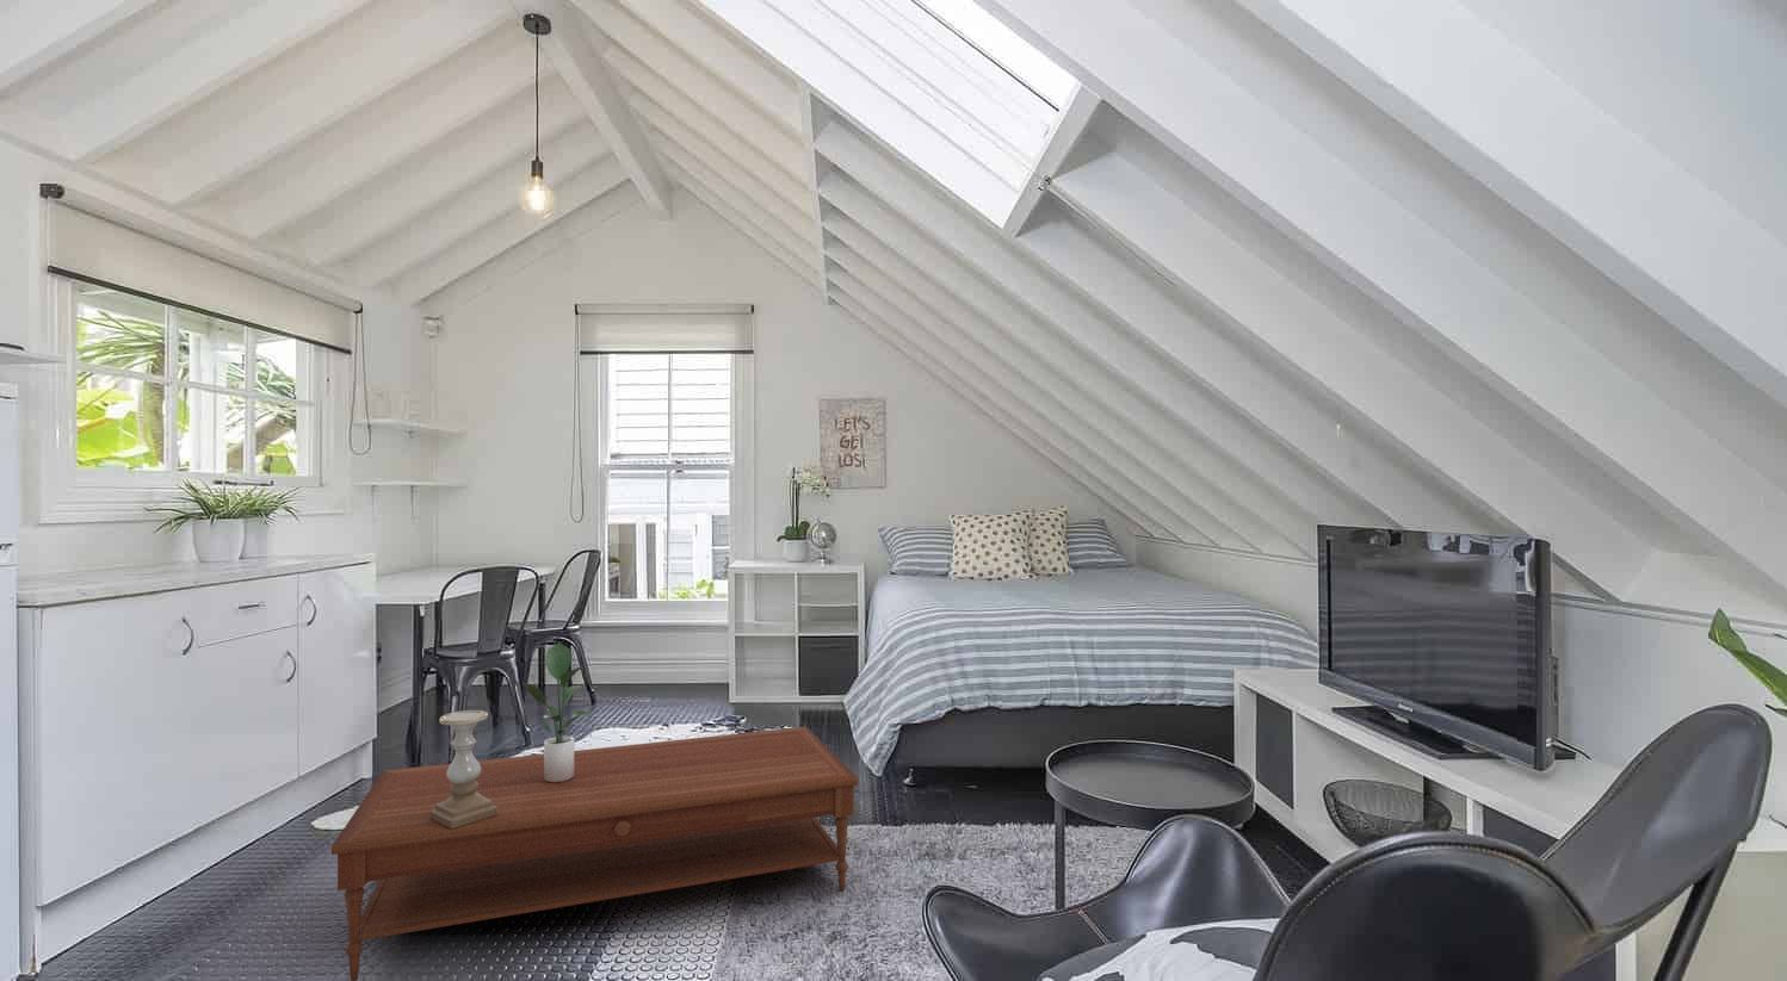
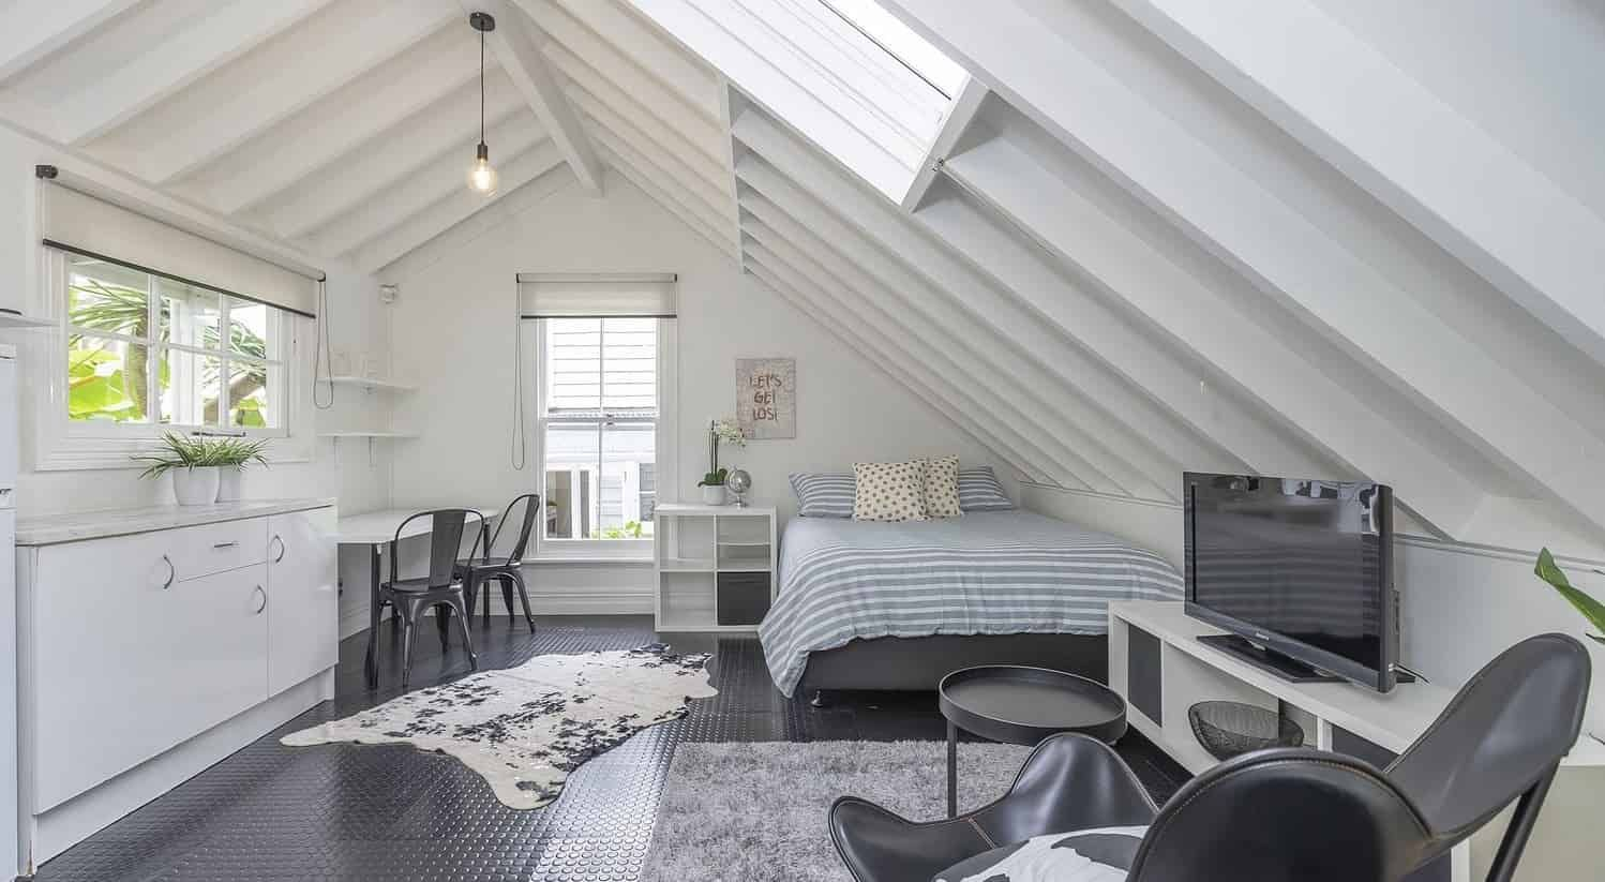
- candle holder [430,709,497,829]
- potted plant [520,642,589,783]
- coffee table [330,726,858,981]
